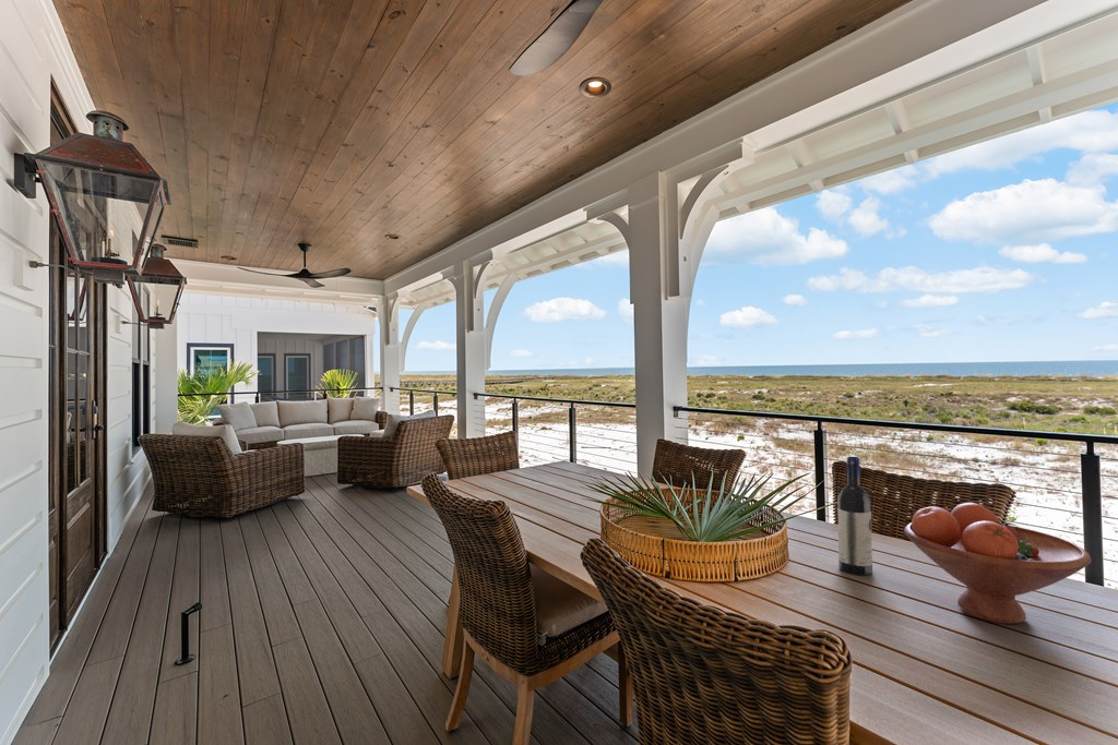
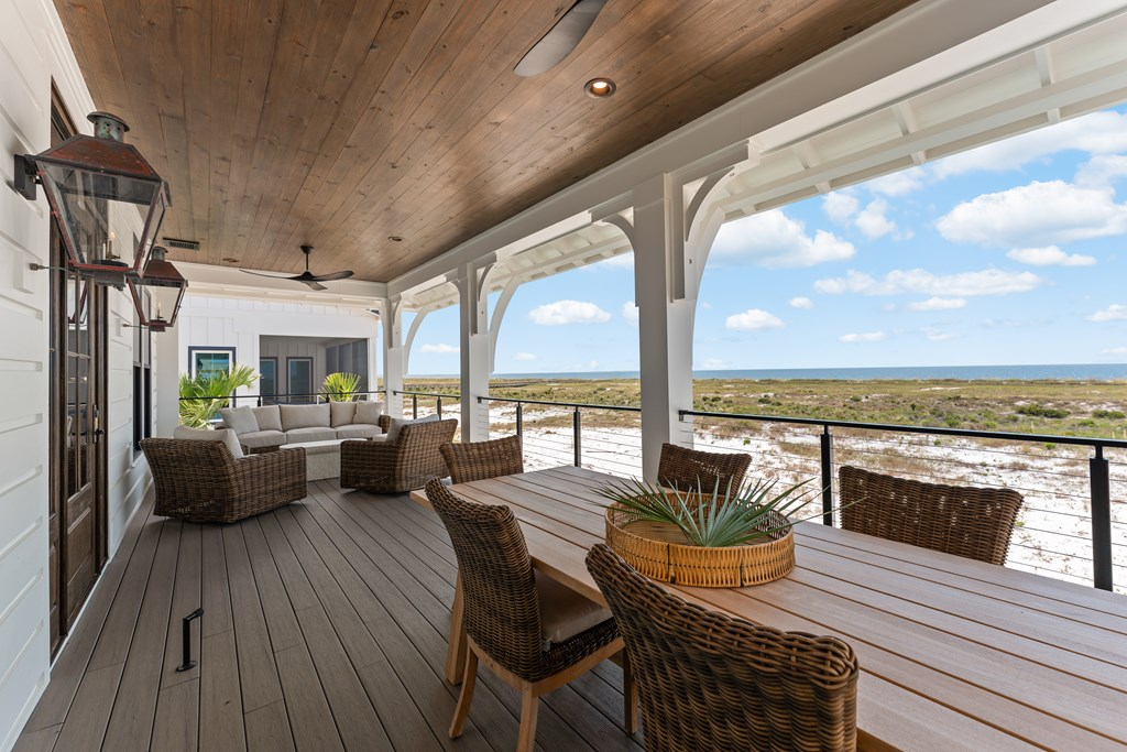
- fruit bowl [903,502,1093,625]
- wine bottle [836,455,873,576]
